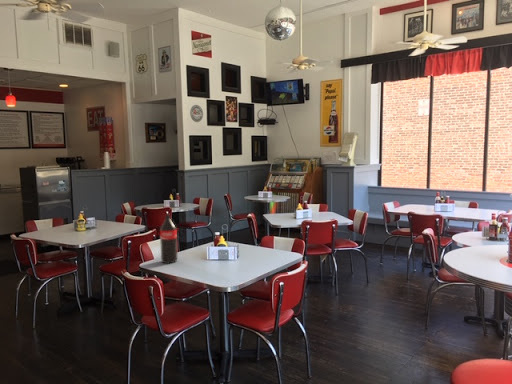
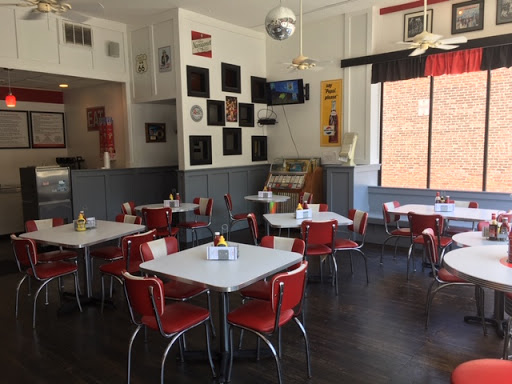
- soda bottle [159,213,179,264]
